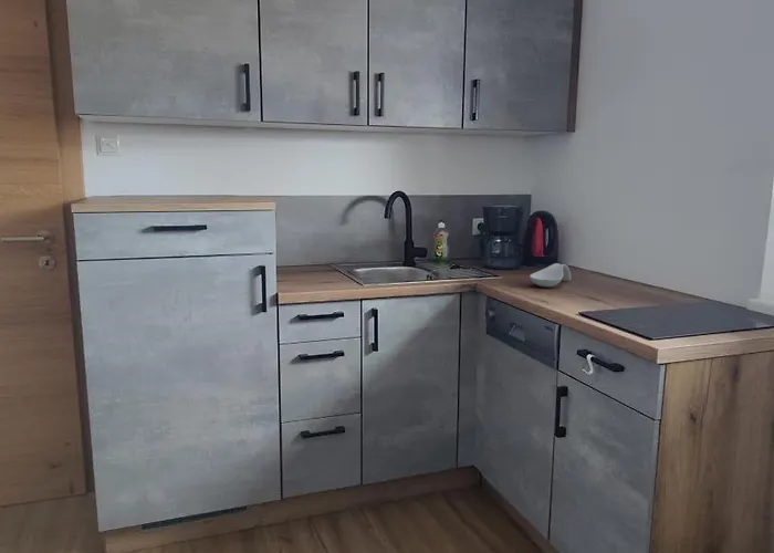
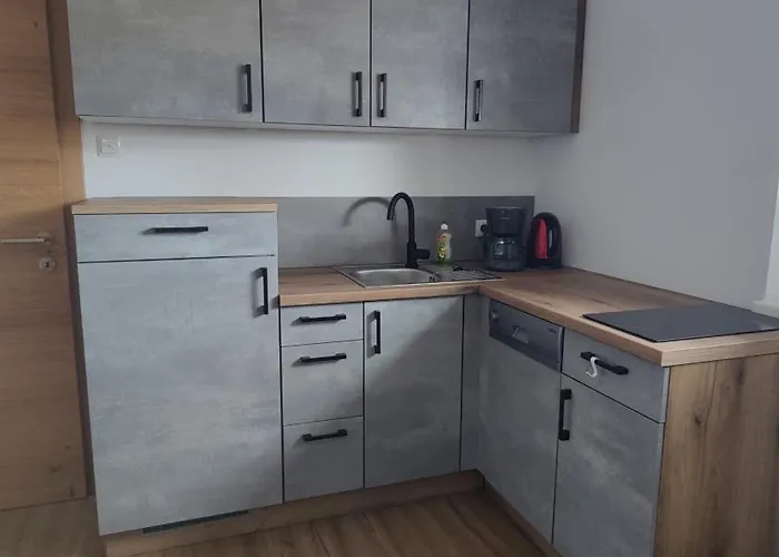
- spoon rest [529,262,573,289]
